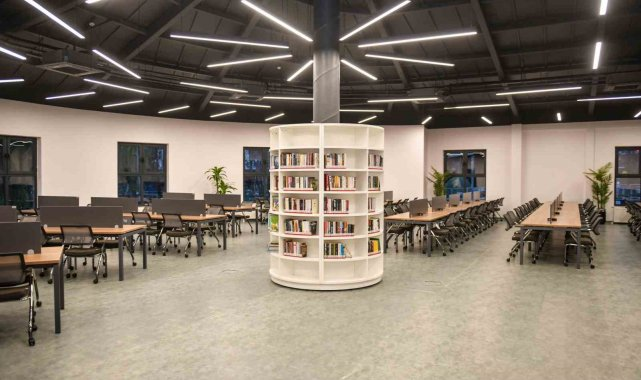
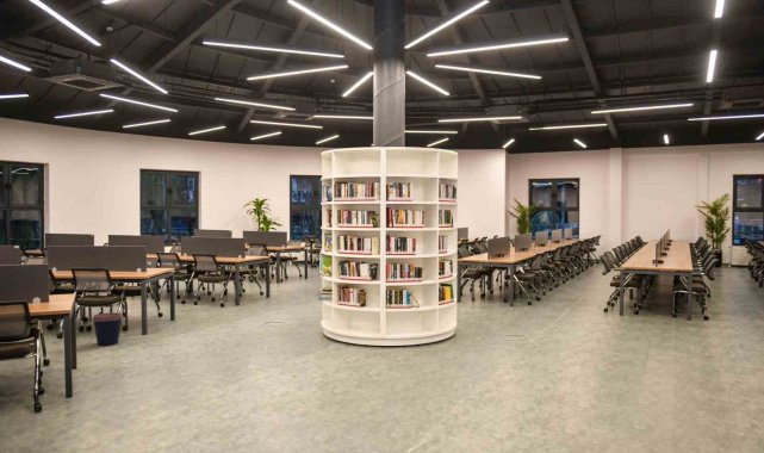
+ coffee cup [92,311,124,347]
